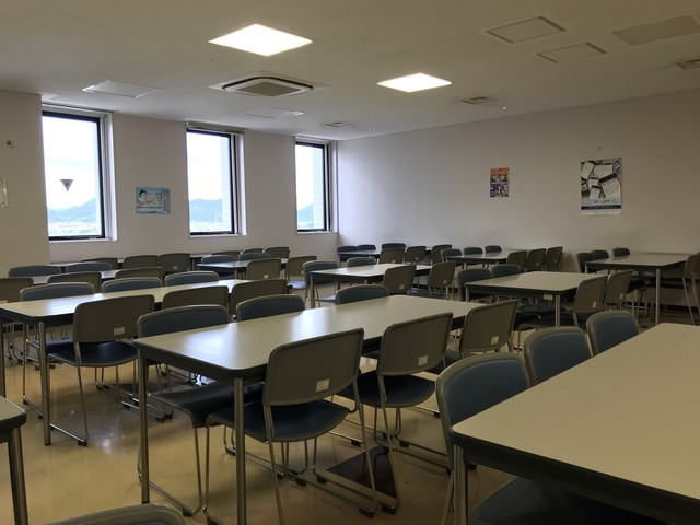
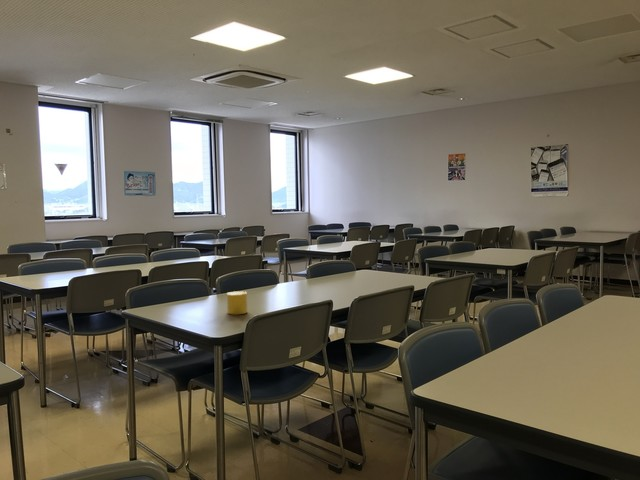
+ cup [226,290,248,315]
